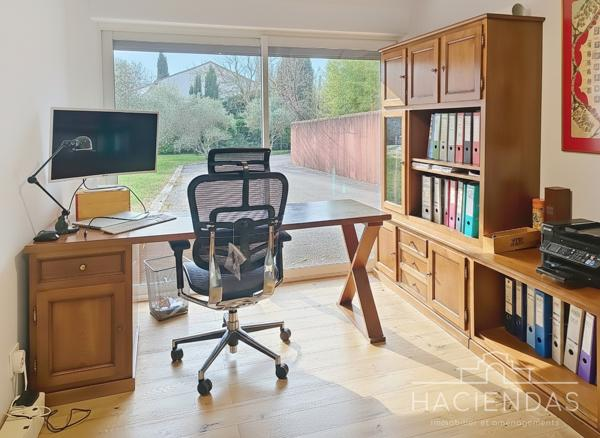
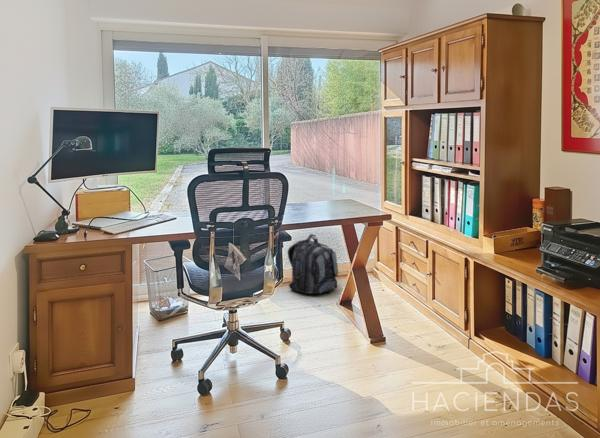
+ backpack [287,233,339,295]
